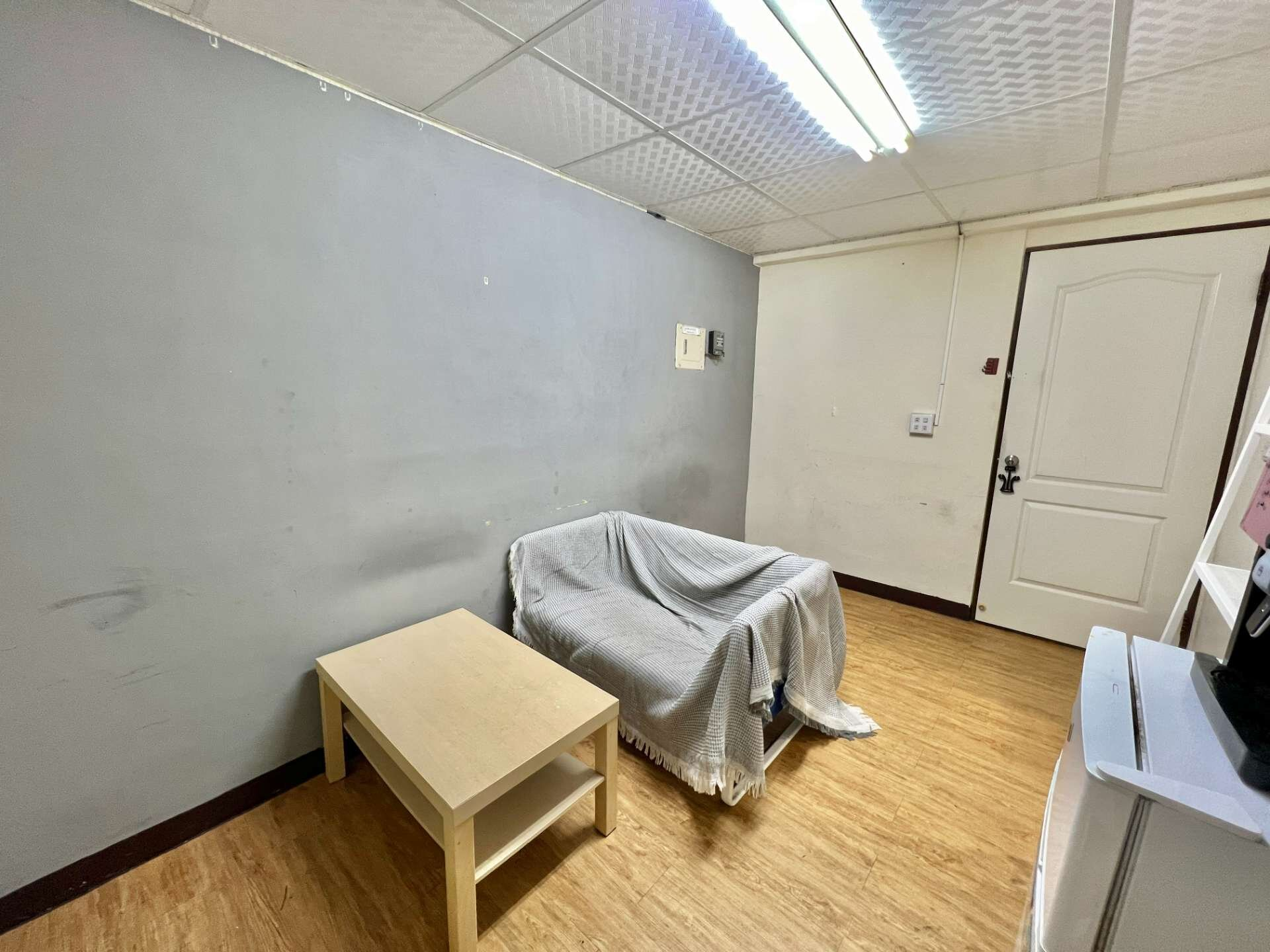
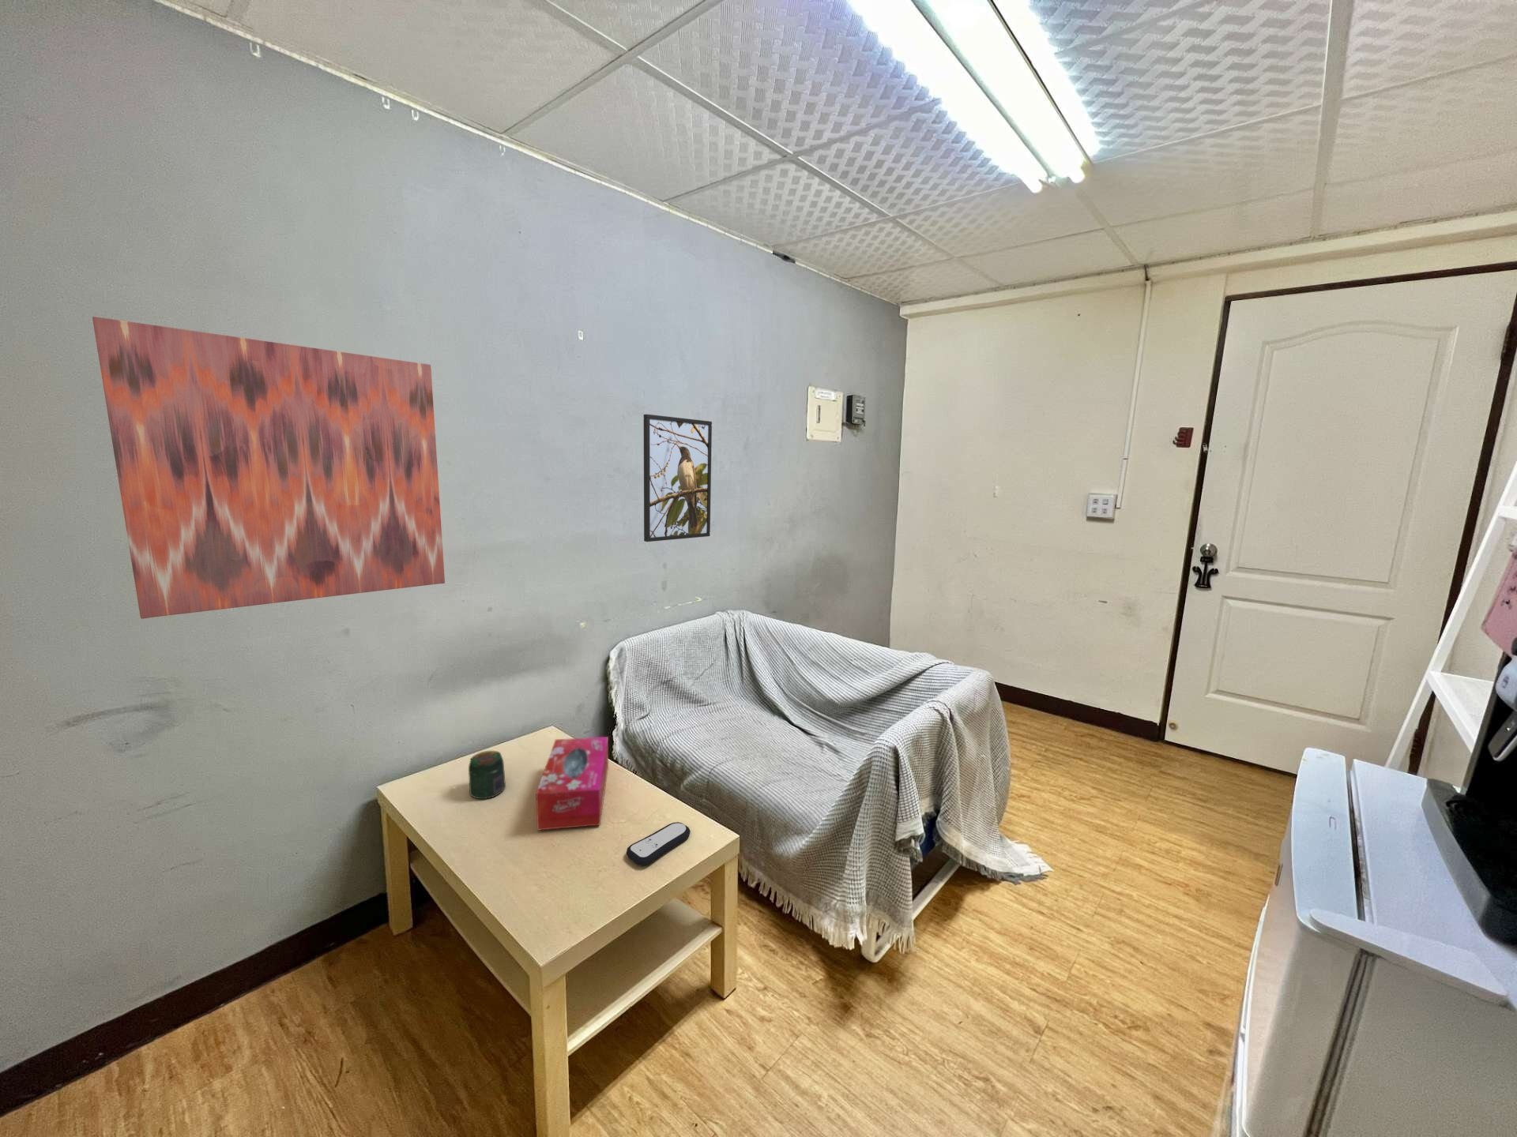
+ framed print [643,413,713,542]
+ wall art [92,315,446,620]
+ remote control [625,822,692,866]
+ tissue box [535,736,609,831]
+ jar [468,750,506,800]
